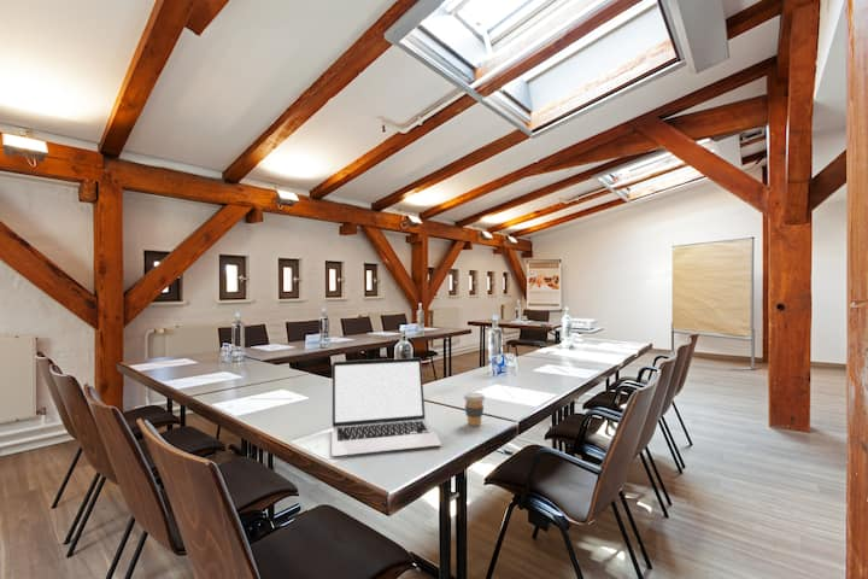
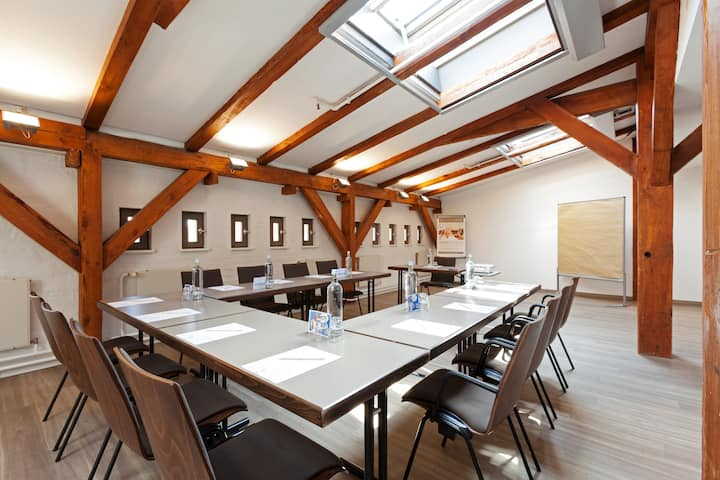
- coffee cup [463,392,486,427]
- laptop [330,357,442,457]
